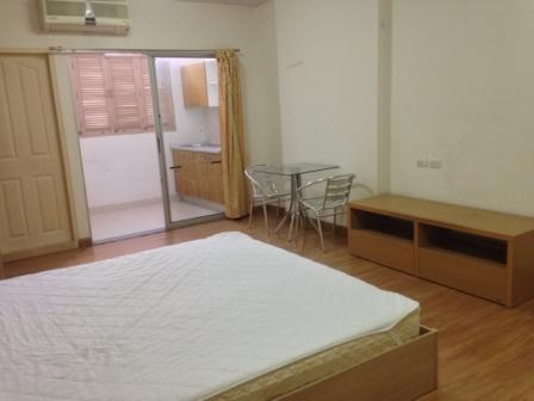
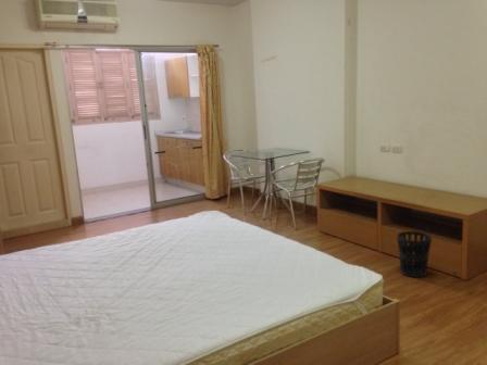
+ wastebasket [396,230,433,278]
